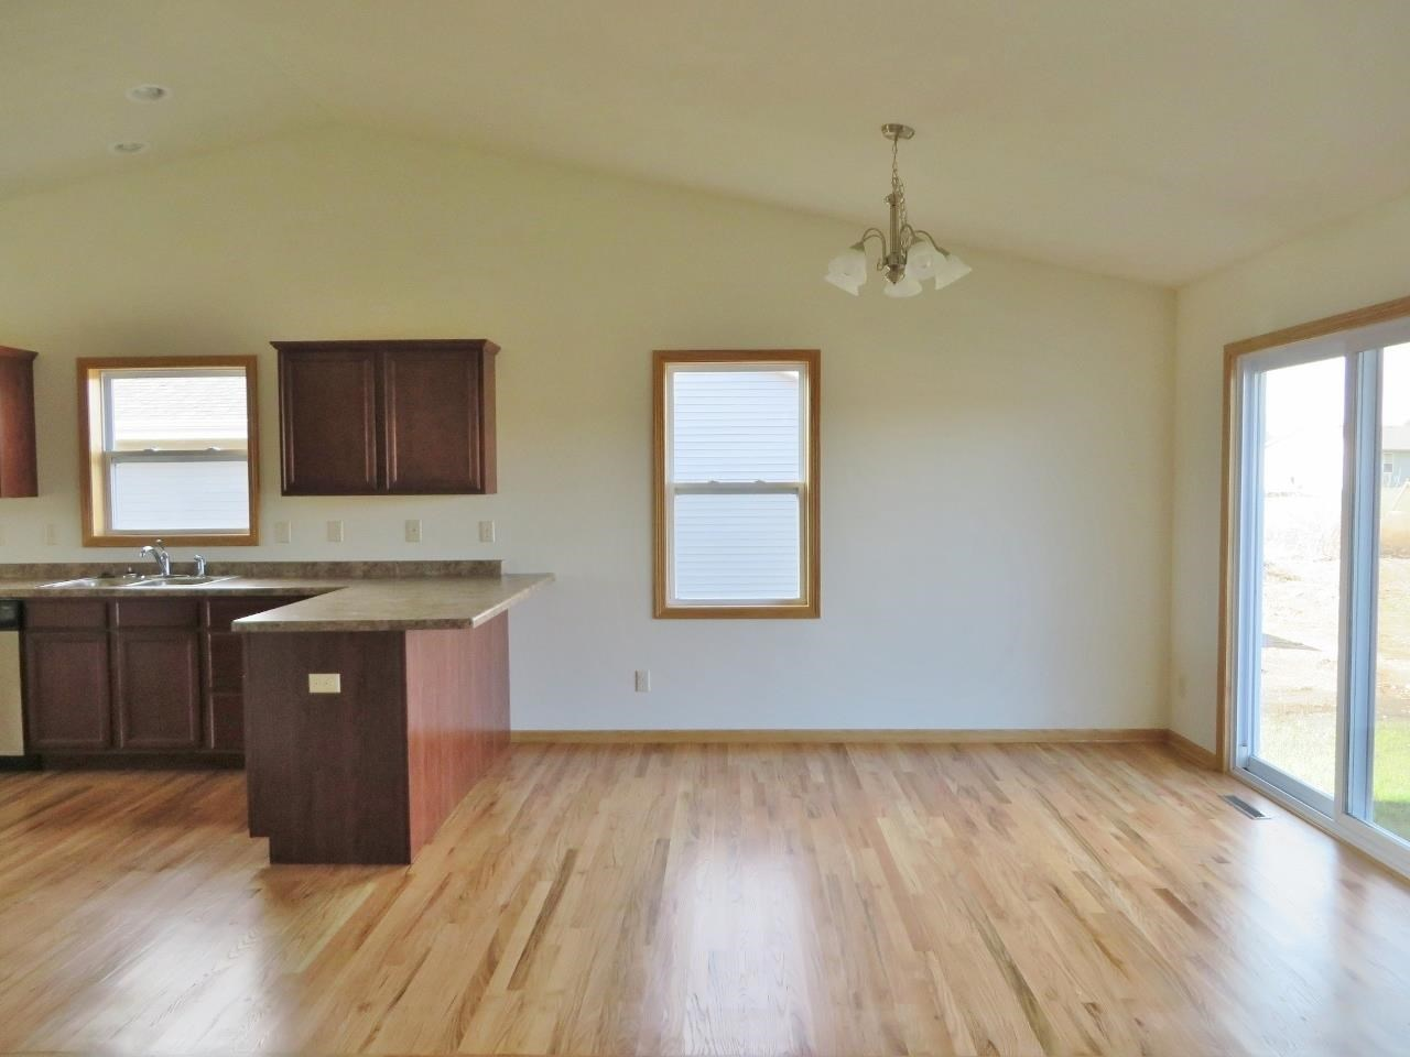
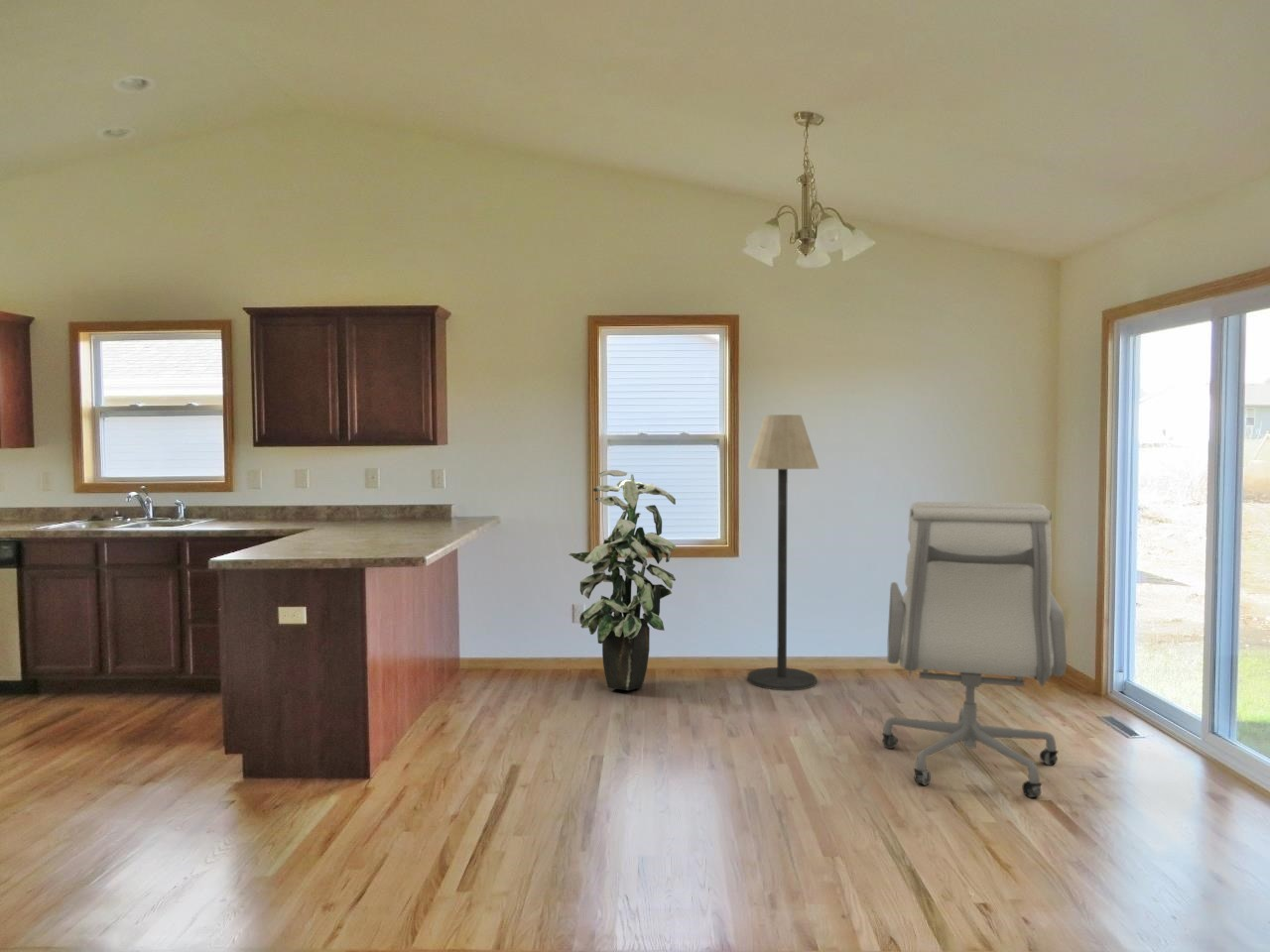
+ floor lamp [746,414,821,691]
+ indoor plant [568,469,677,691]
+ office chair [881,501,1068,798]
